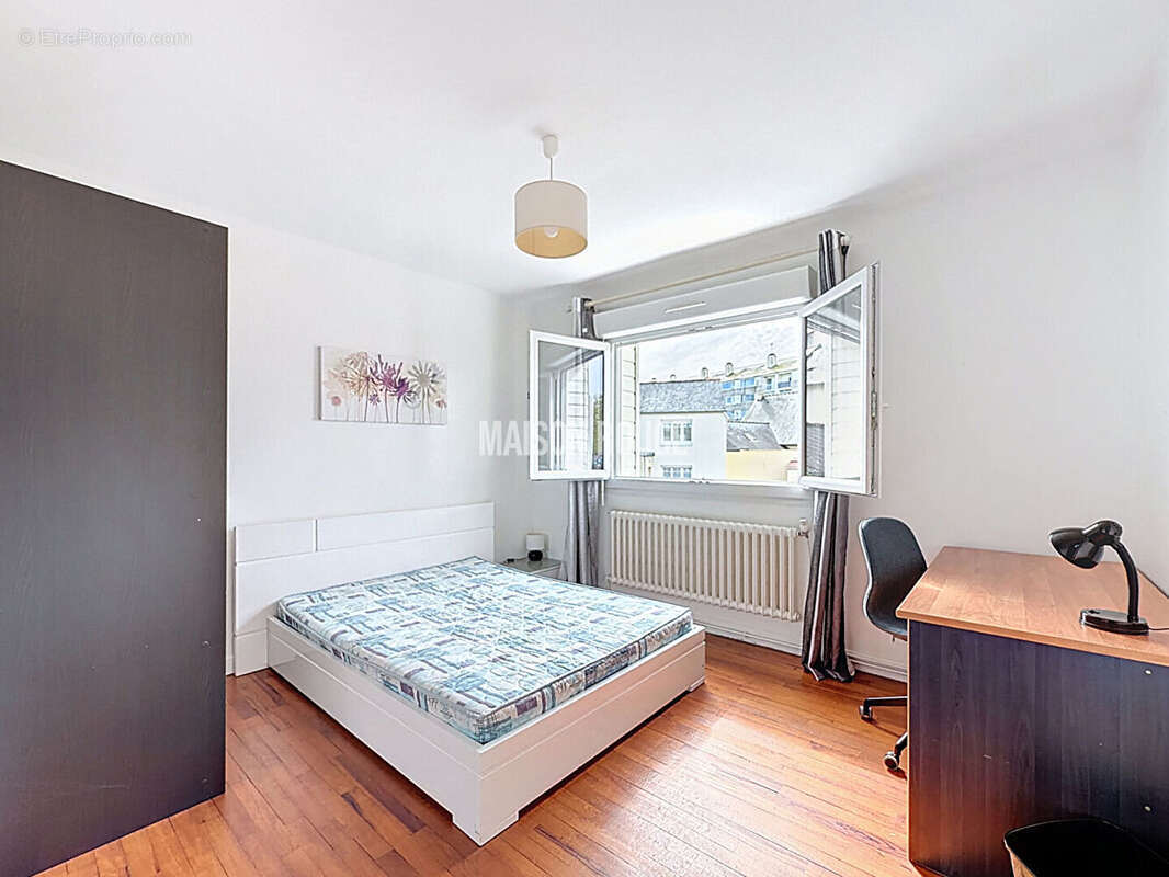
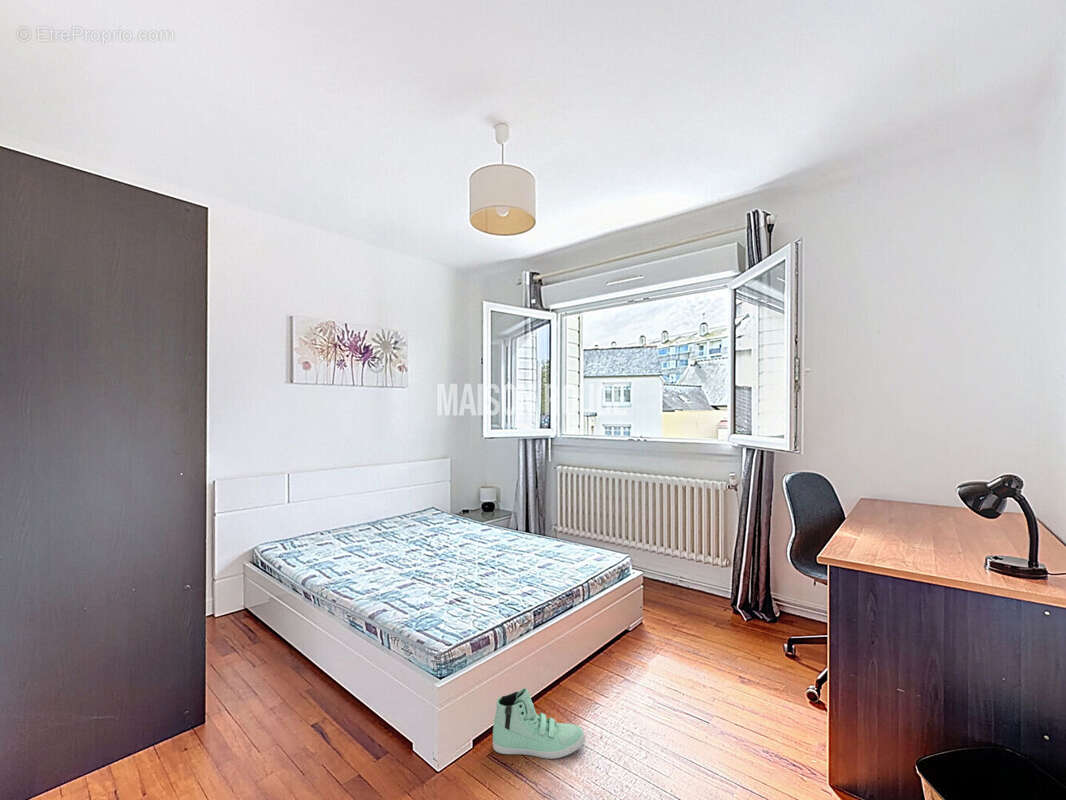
+ sneaker [492,687,586,760]
